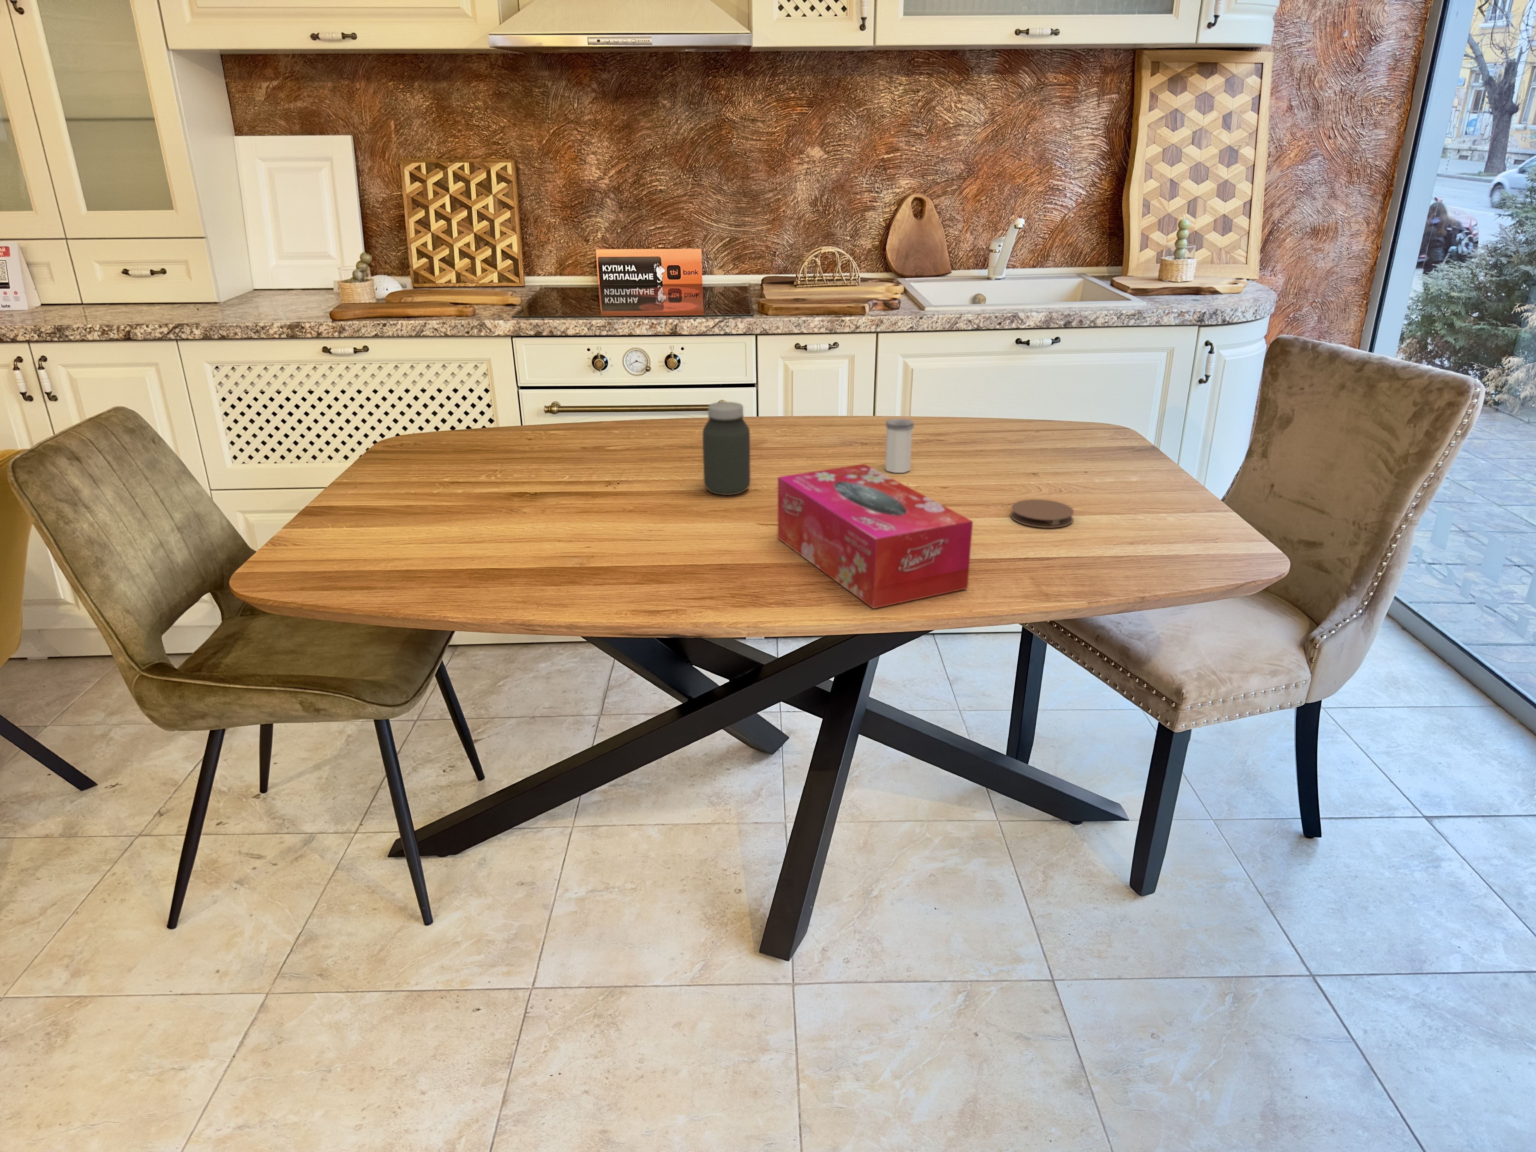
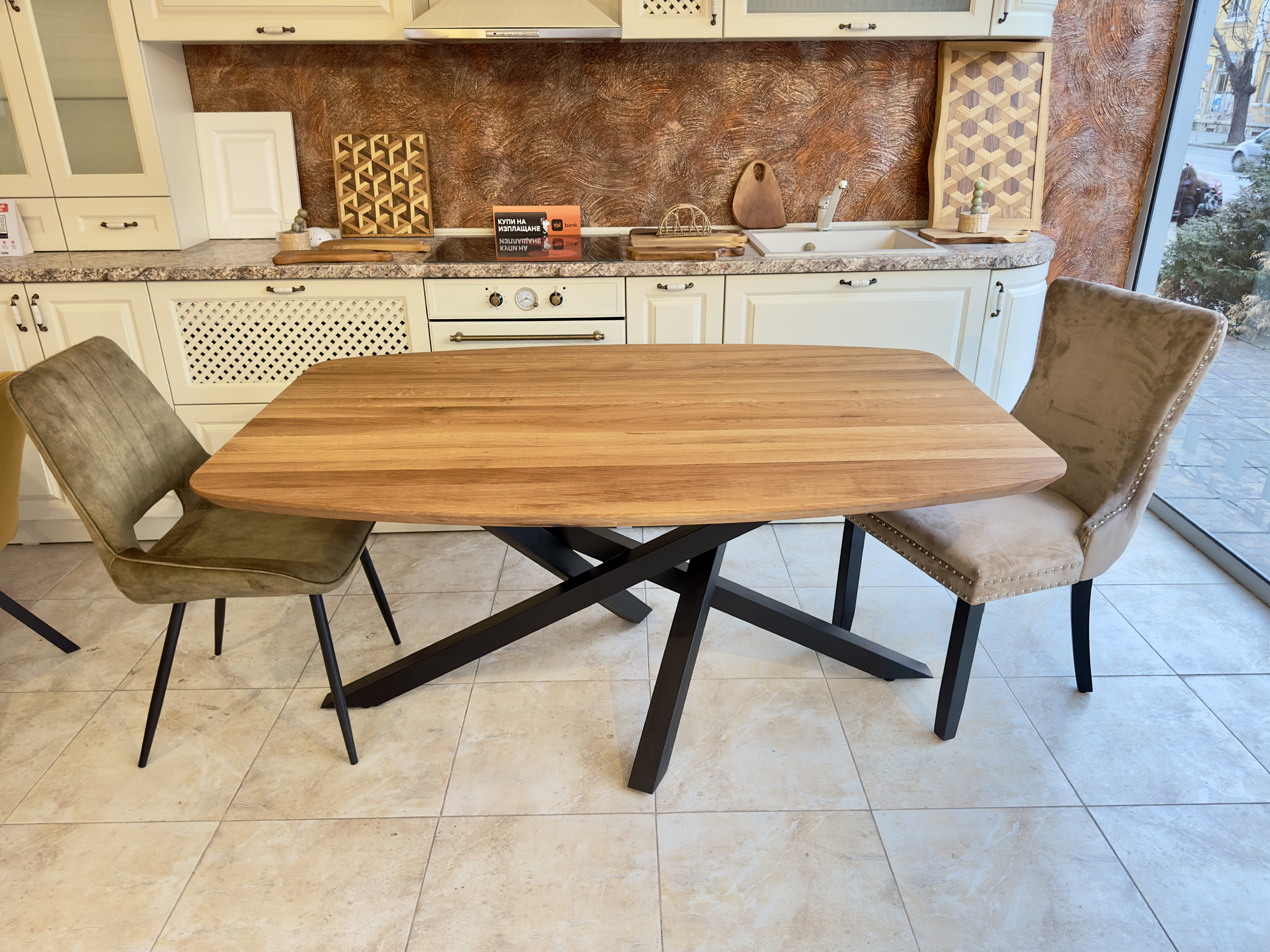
- jar [703,402,751,495]
- salt shaker [884,419,914,473]
- coaster [1011,499,1074,529]
- tissue box [778,463,974,609]
